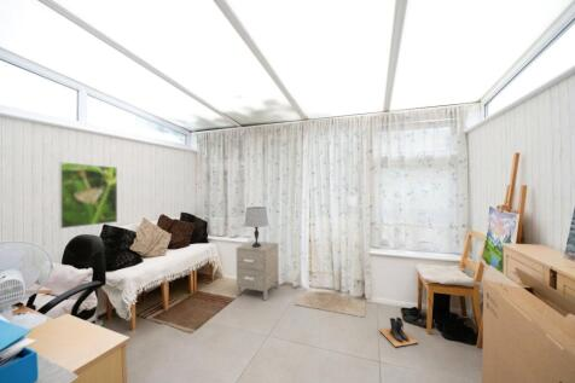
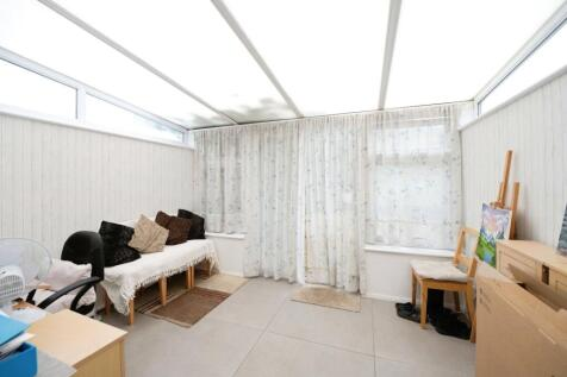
- lamp [243,205,269,248]
- nightstand [236,240,280,301]
- boots [378,317,419,348]
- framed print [58,161,118,230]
